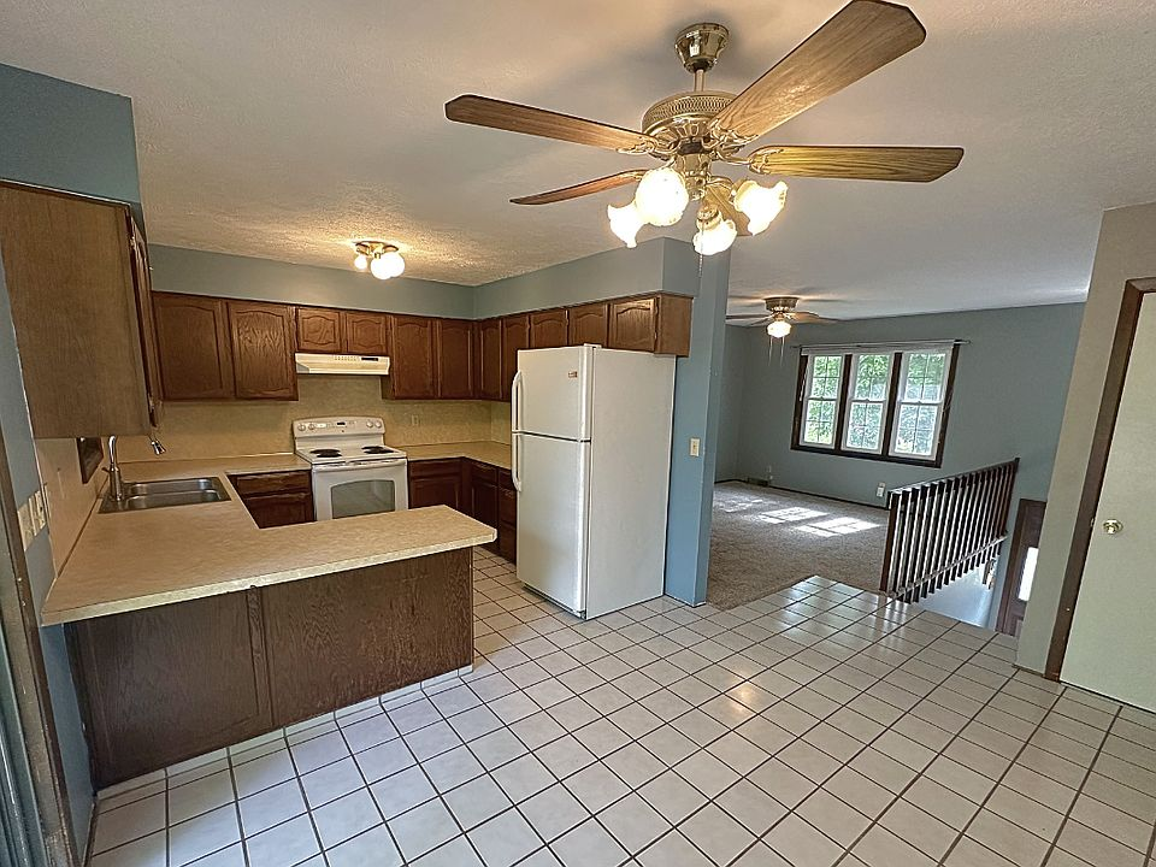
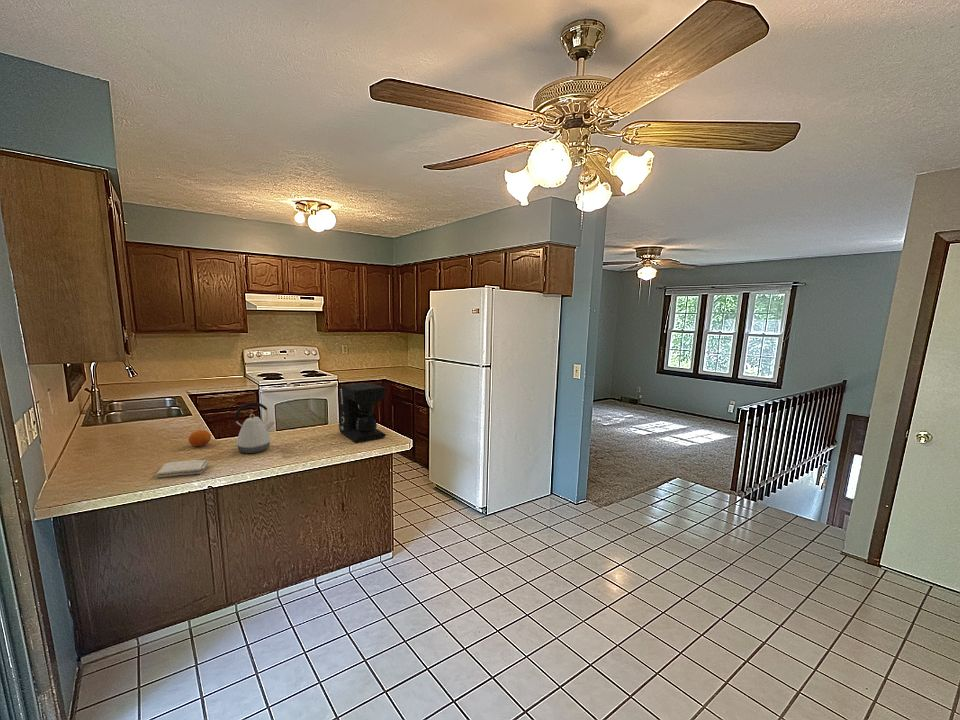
+ kettle [232,402,275,454]
+ washcloth [155,459,210,478]
+ coffee maker [338,382,387,443]
+ fruit [187,429,212,447]
